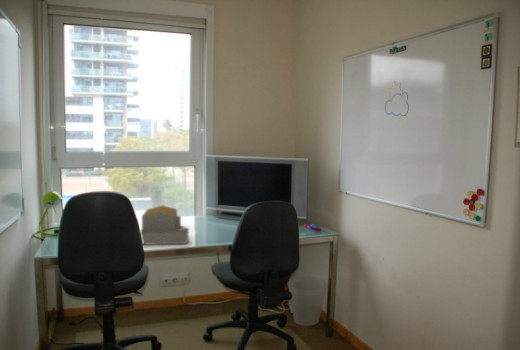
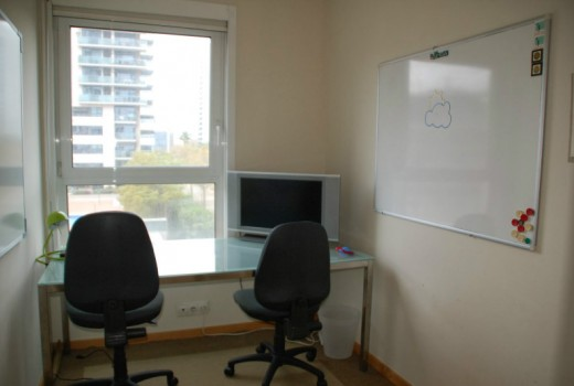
- architectural model [140,204,189,246]
